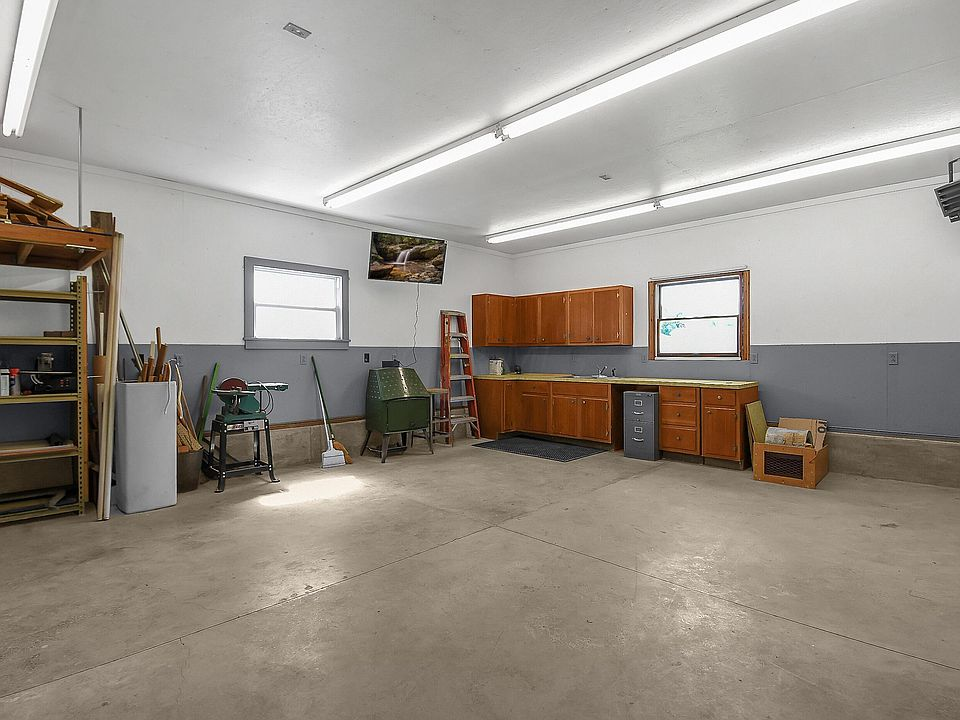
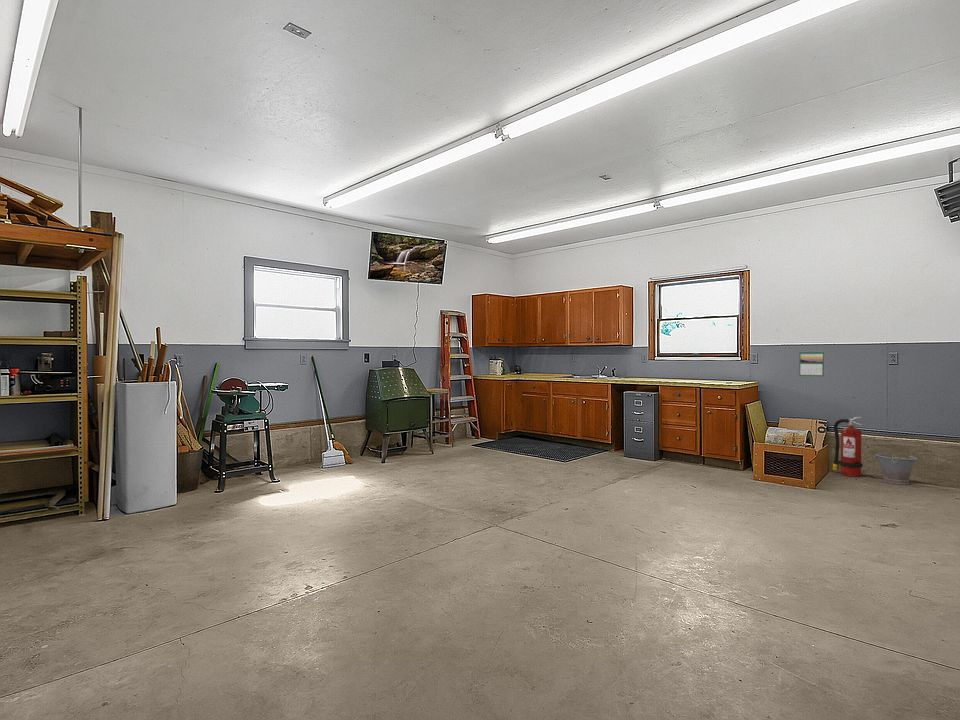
+ fire extinguisher [832,416,864,478]
+ calendar [798,350,825,377]
+ bucket [874,453,918,485]
